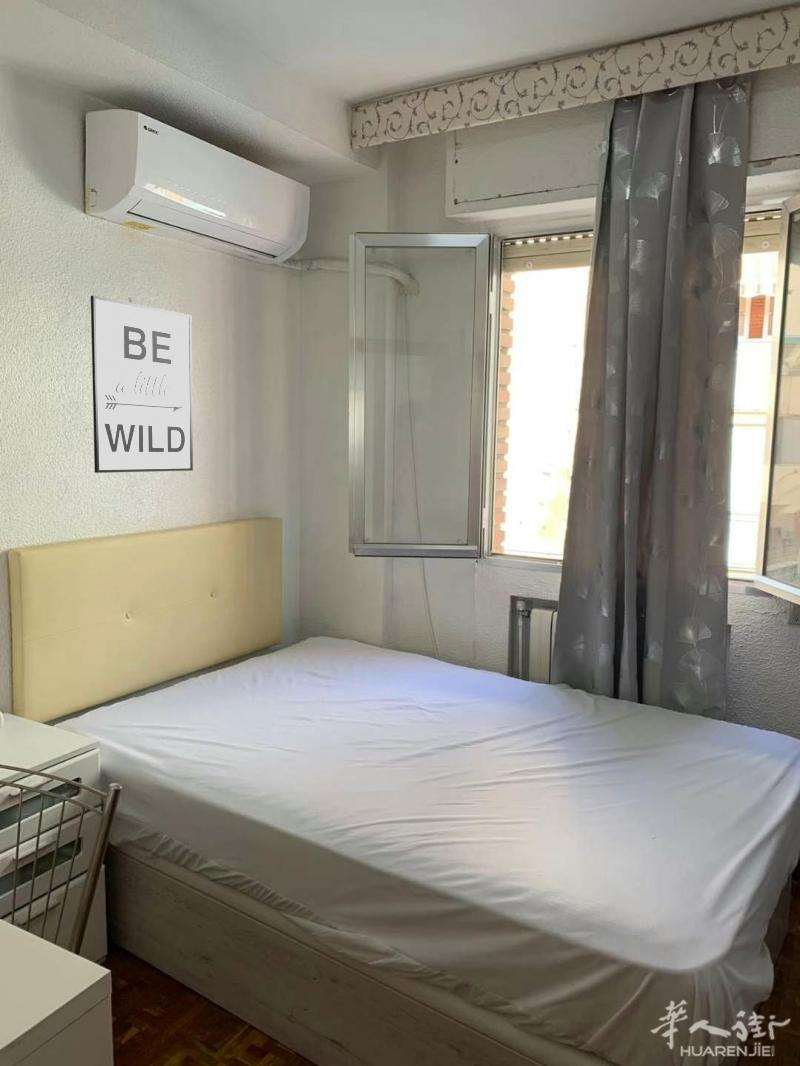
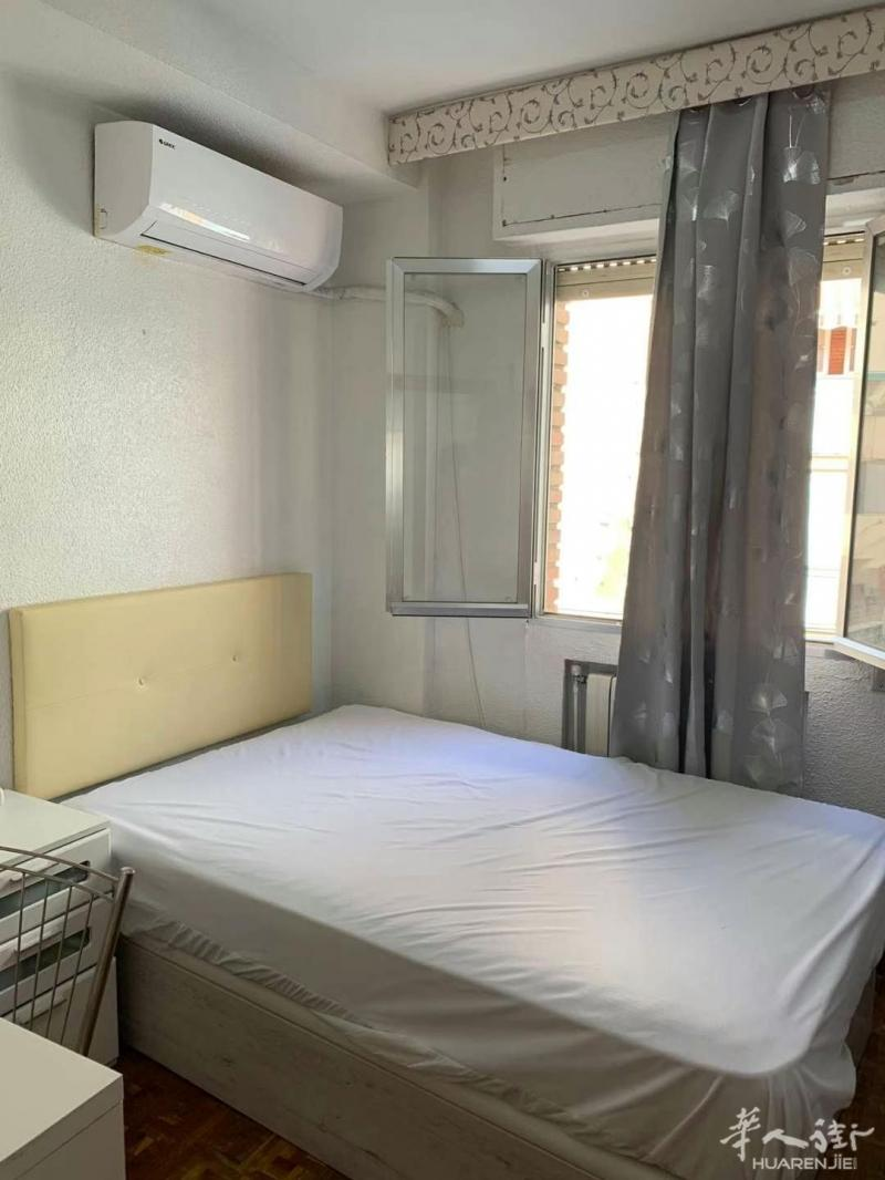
- wall art [90,295,194,474]
